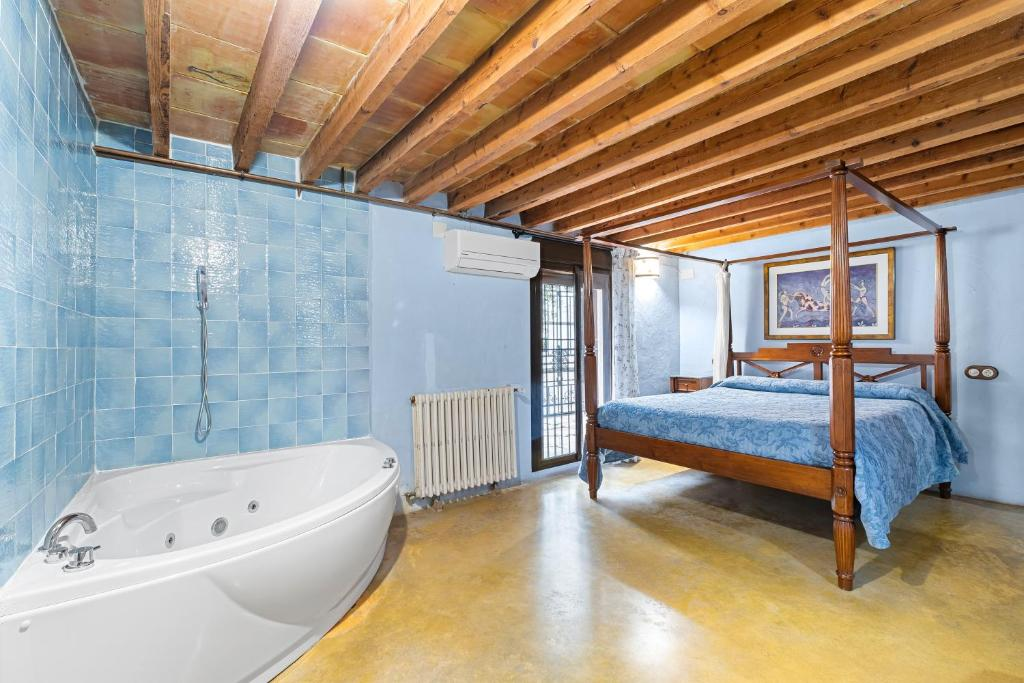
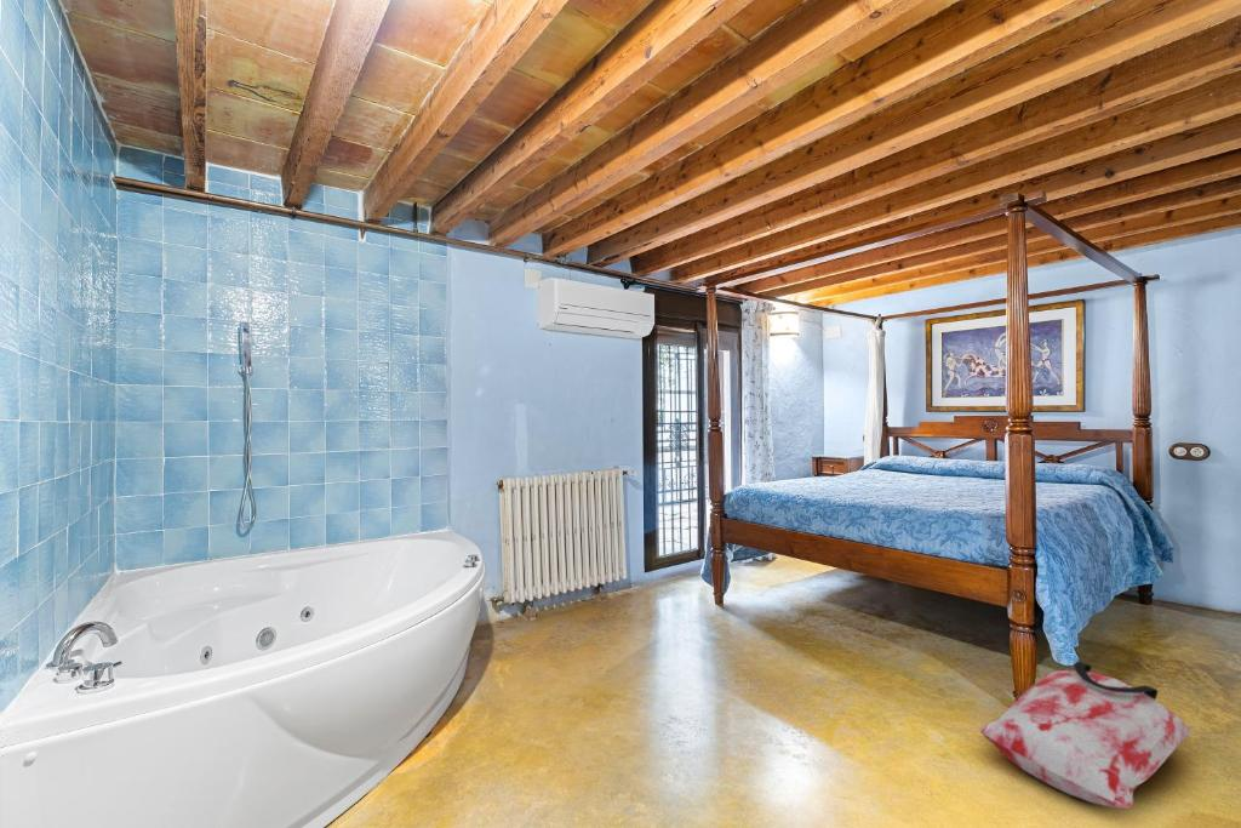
+ bag [978,661,1193,810]
